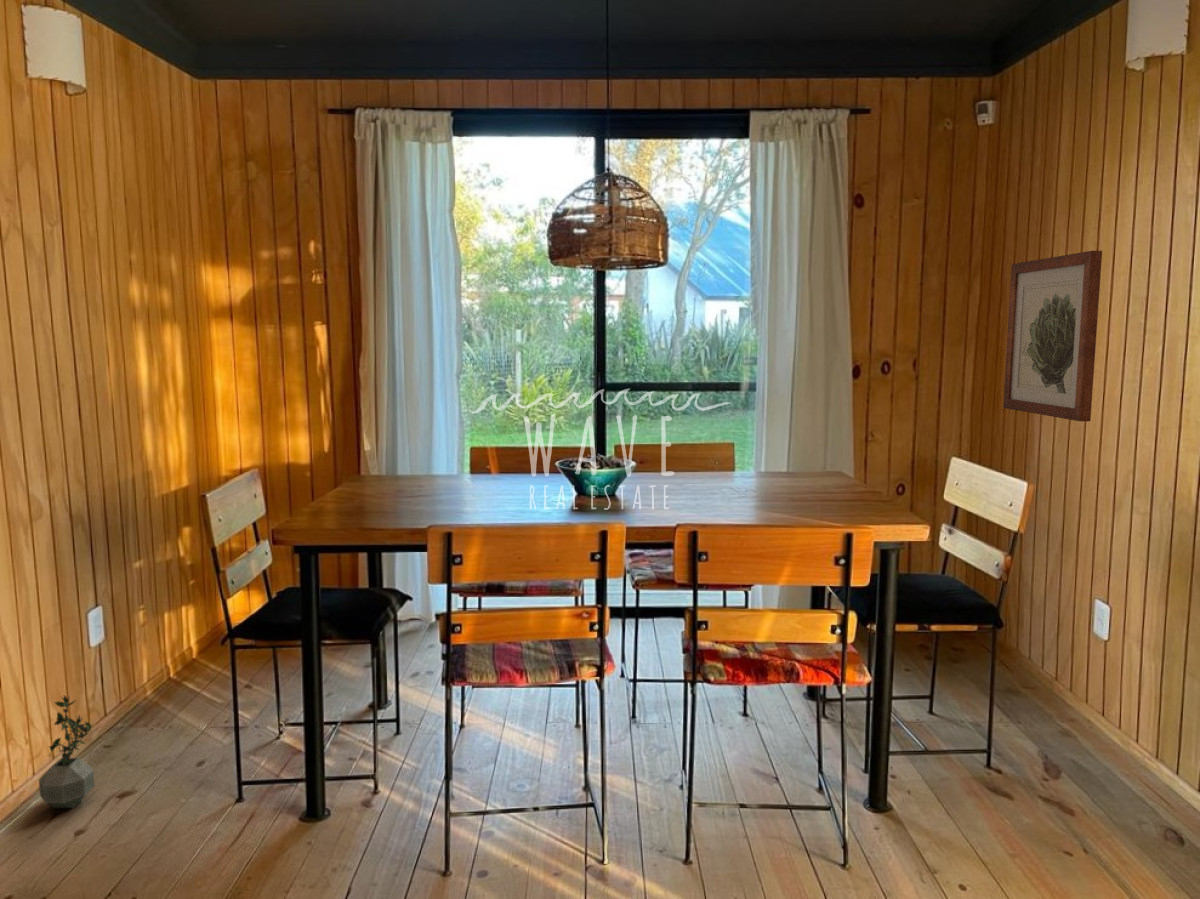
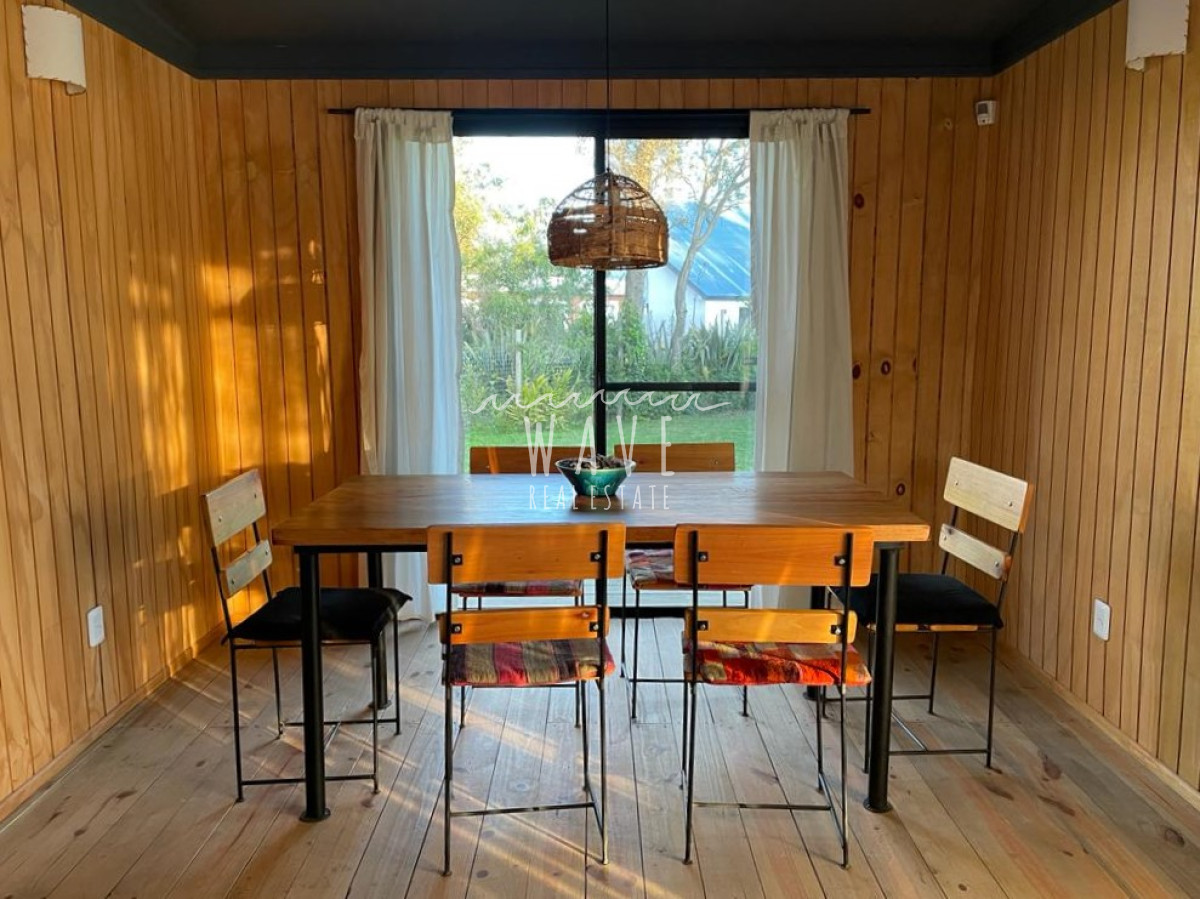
- wall art [1002,250,1103,422]
- potted plant [38,694,100,809]
